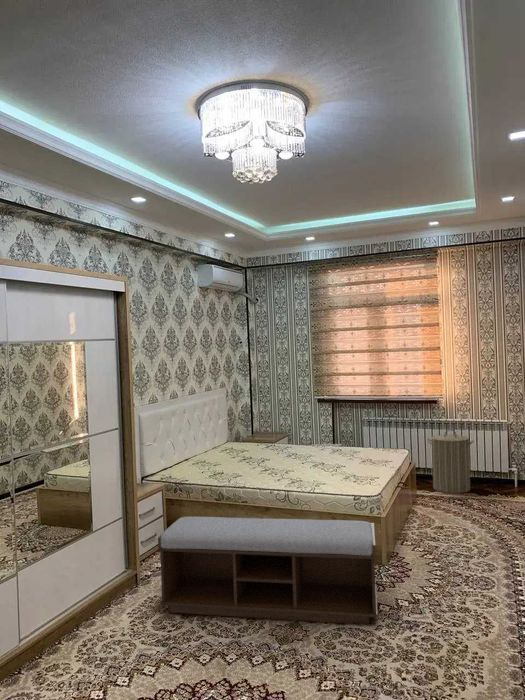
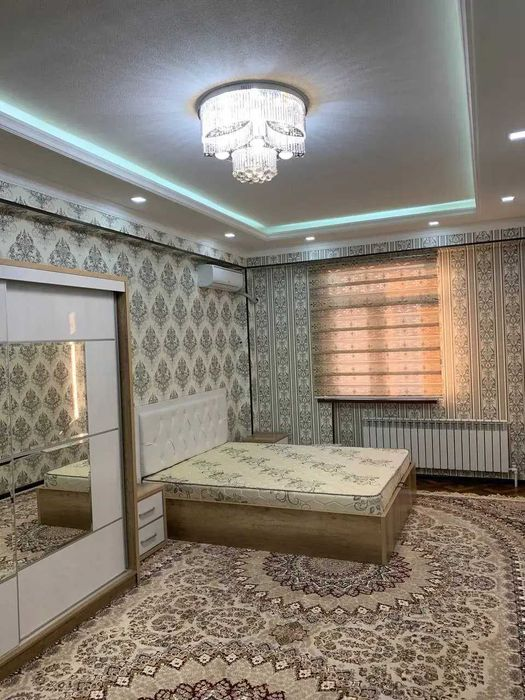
- laundry hamper [426,428,474,494]
- bench [157,516,379,625]
